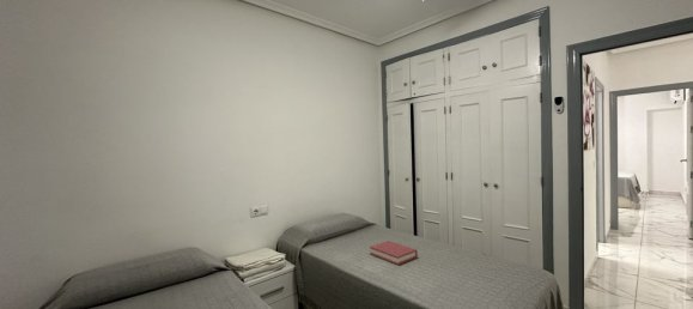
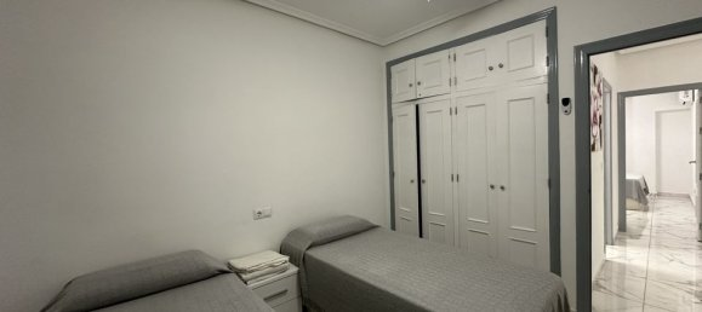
- hardback book [369,240,419,266]
